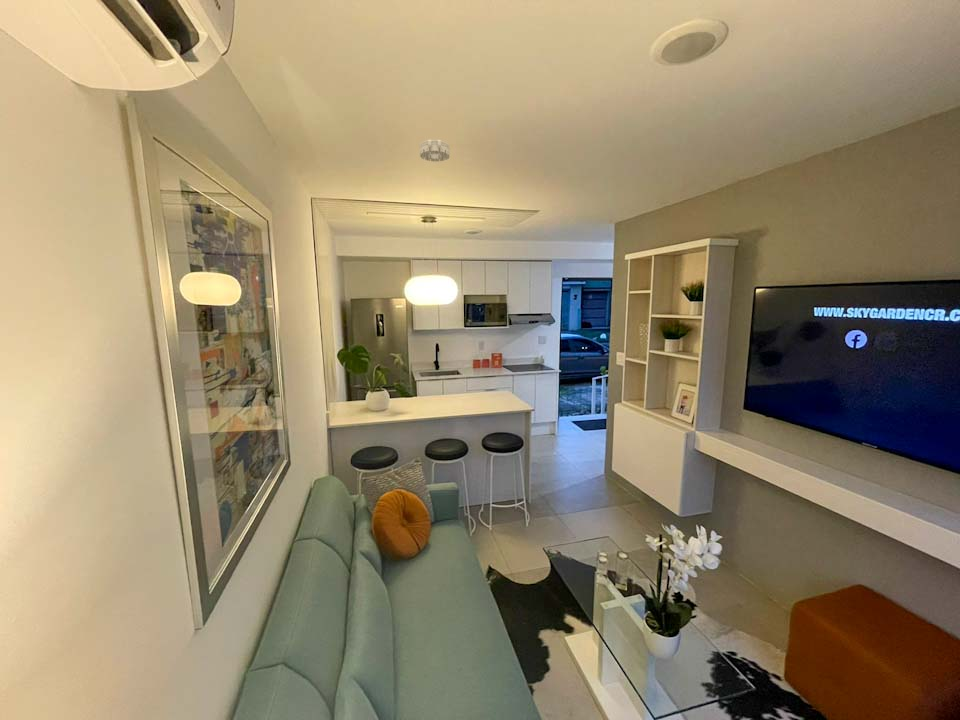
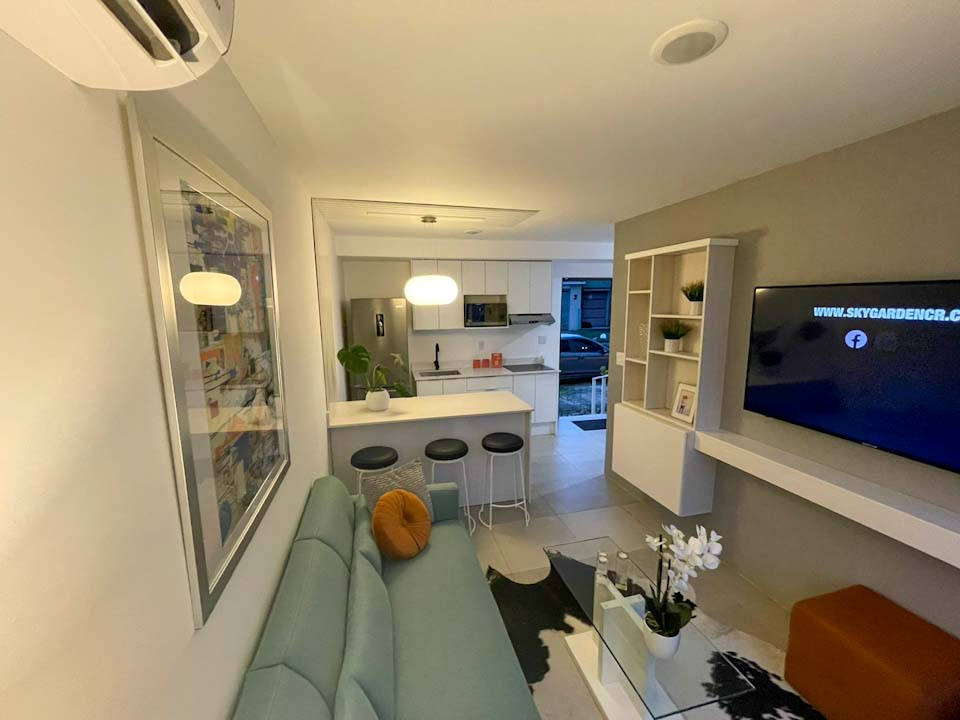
- smoke detector [418,139,451,163]
